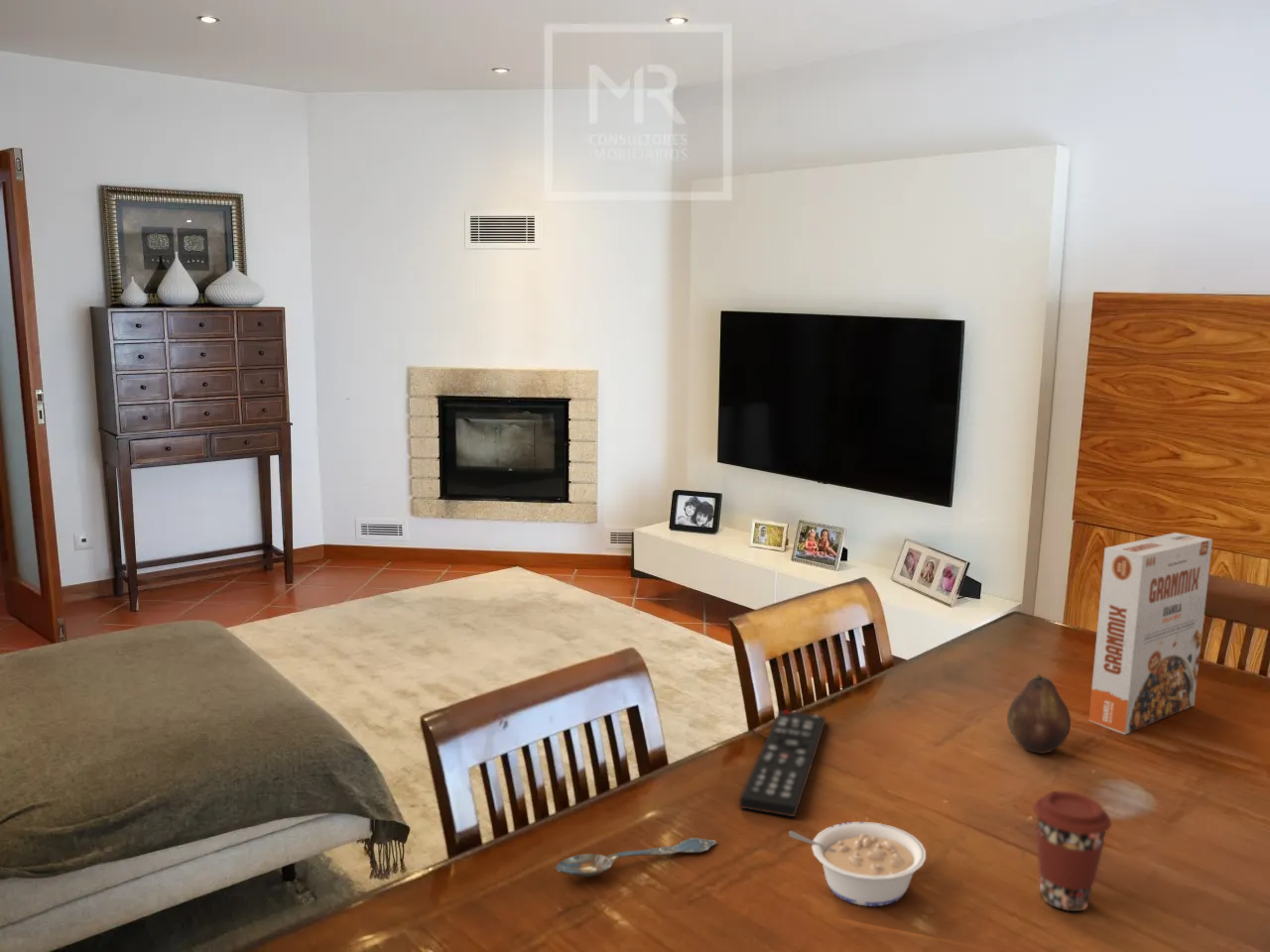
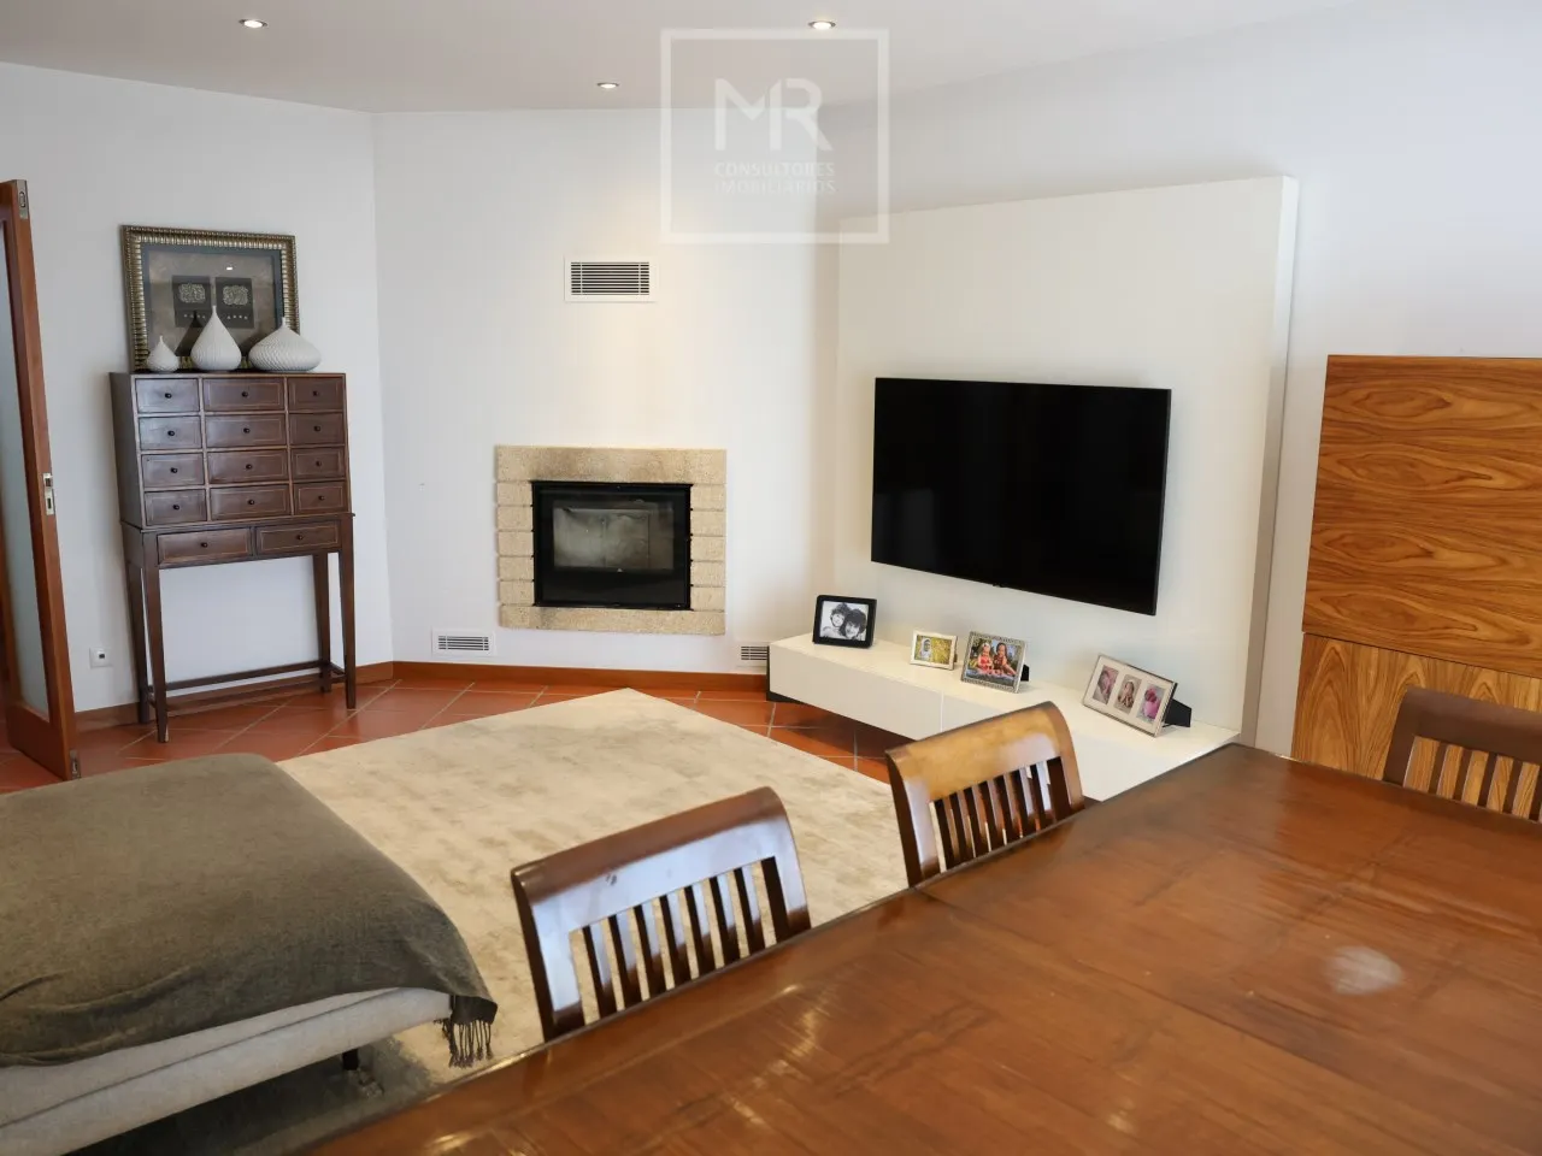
- coffee cup [1032,790,1112,912]
- legume [788,821,927,907]
- fruit [1006,673,1072,754]
- cereal box [1087,532,1213,736]
- remote control [738,709,826,818]
- spoon [554,837,717,878]
